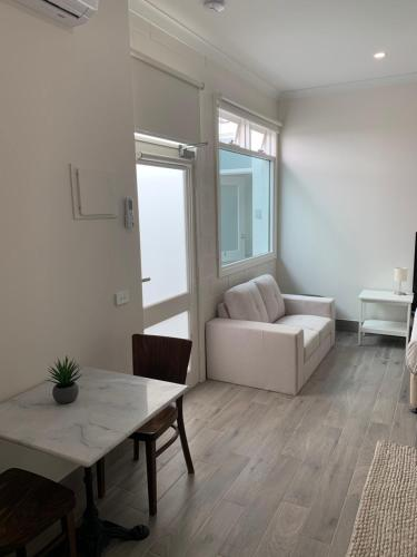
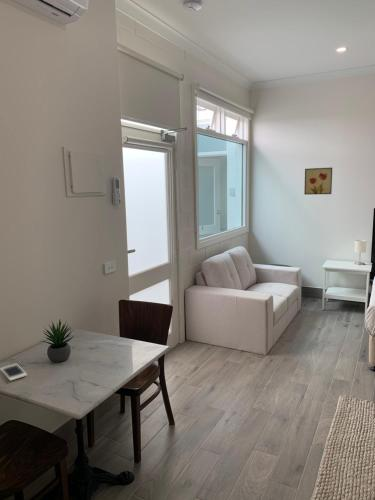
+ cell phone [0,363,28,382]
+ wall art [303,167,333,196]
